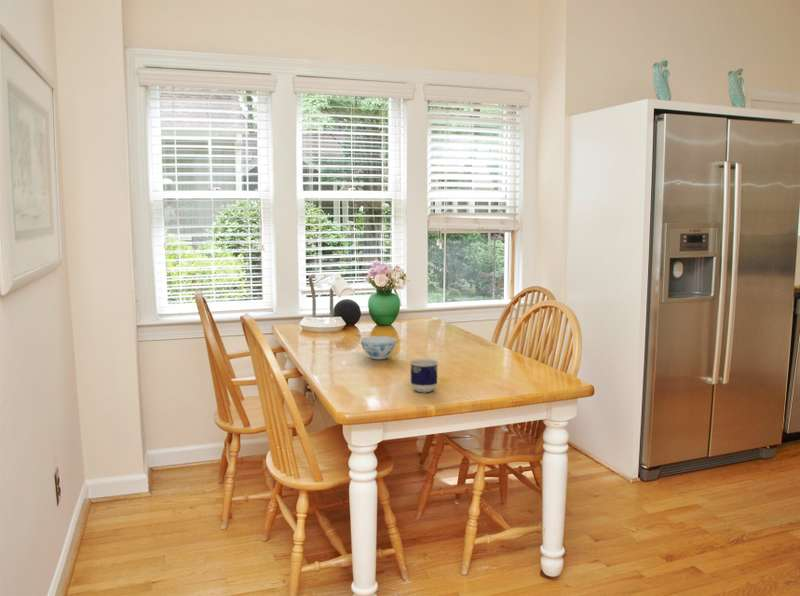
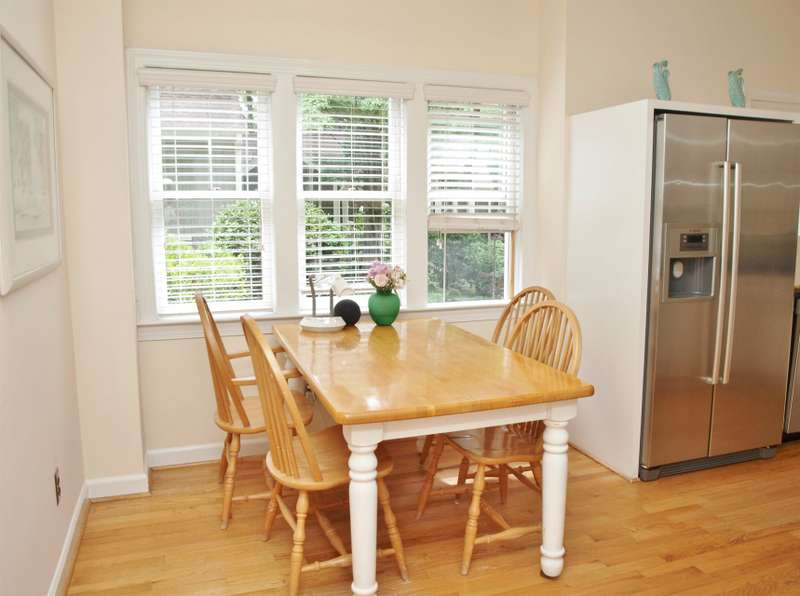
- cup [409,358,439,393]
- chinaware [359,335,398,360]
